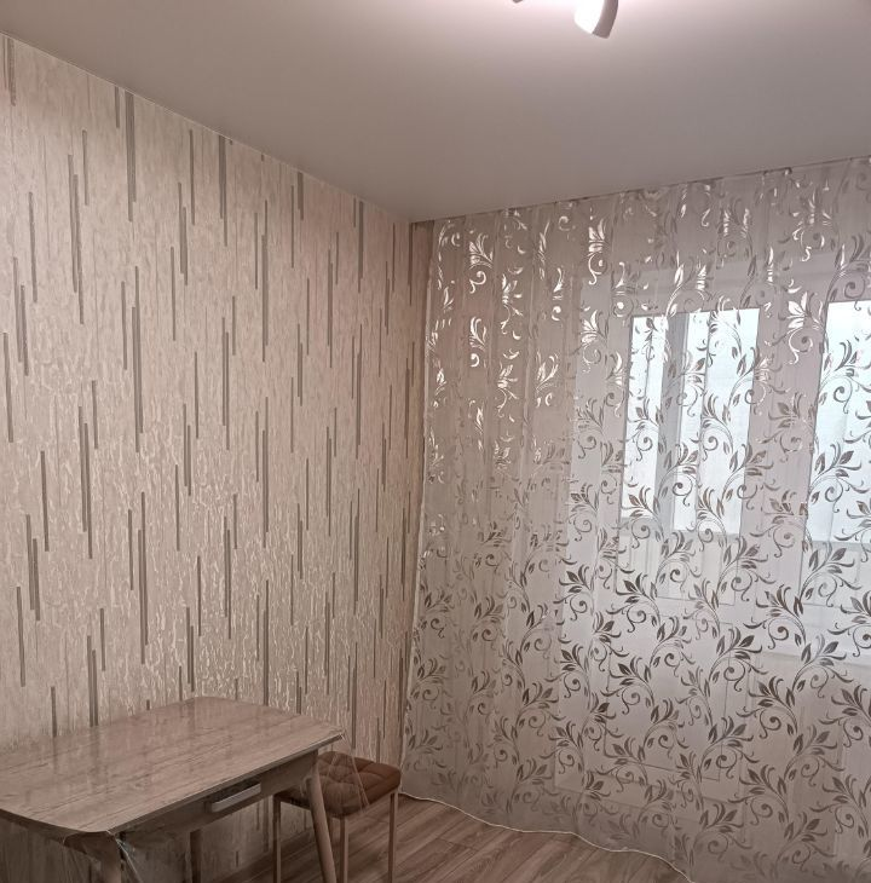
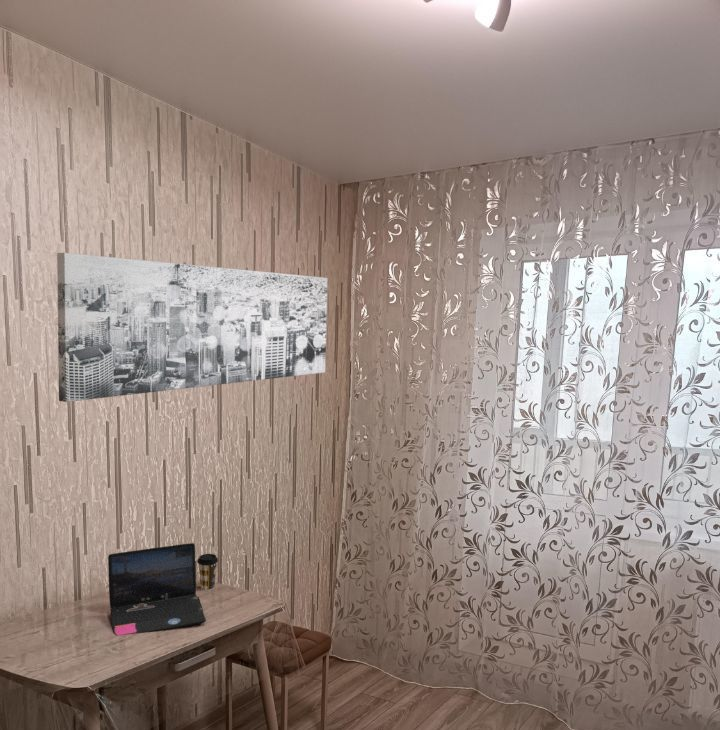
+ coffee cup [196,553,219,591]
+ wall art [56,252,328,403]
+ laptop [107,542,207,636]
